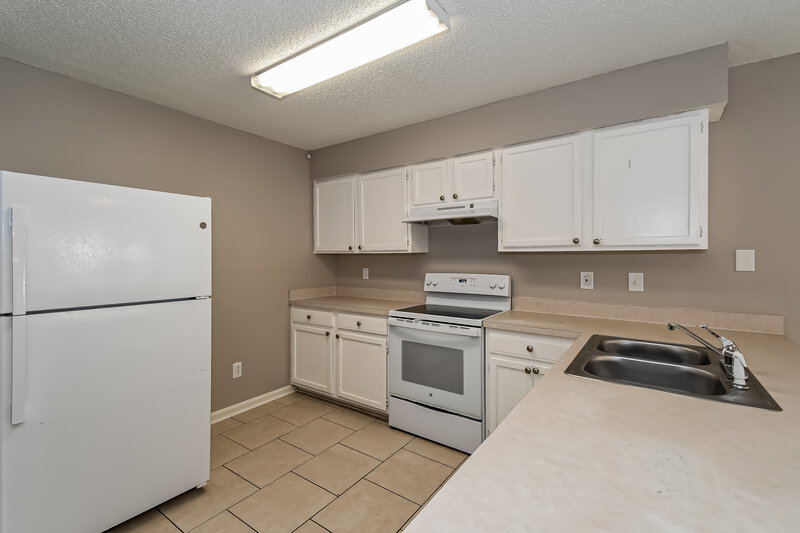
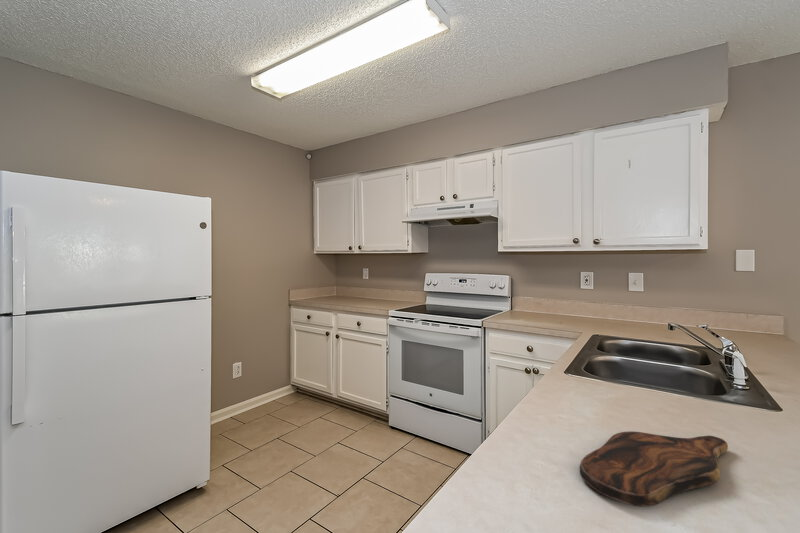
+ cutting board [579,430,729,508]
